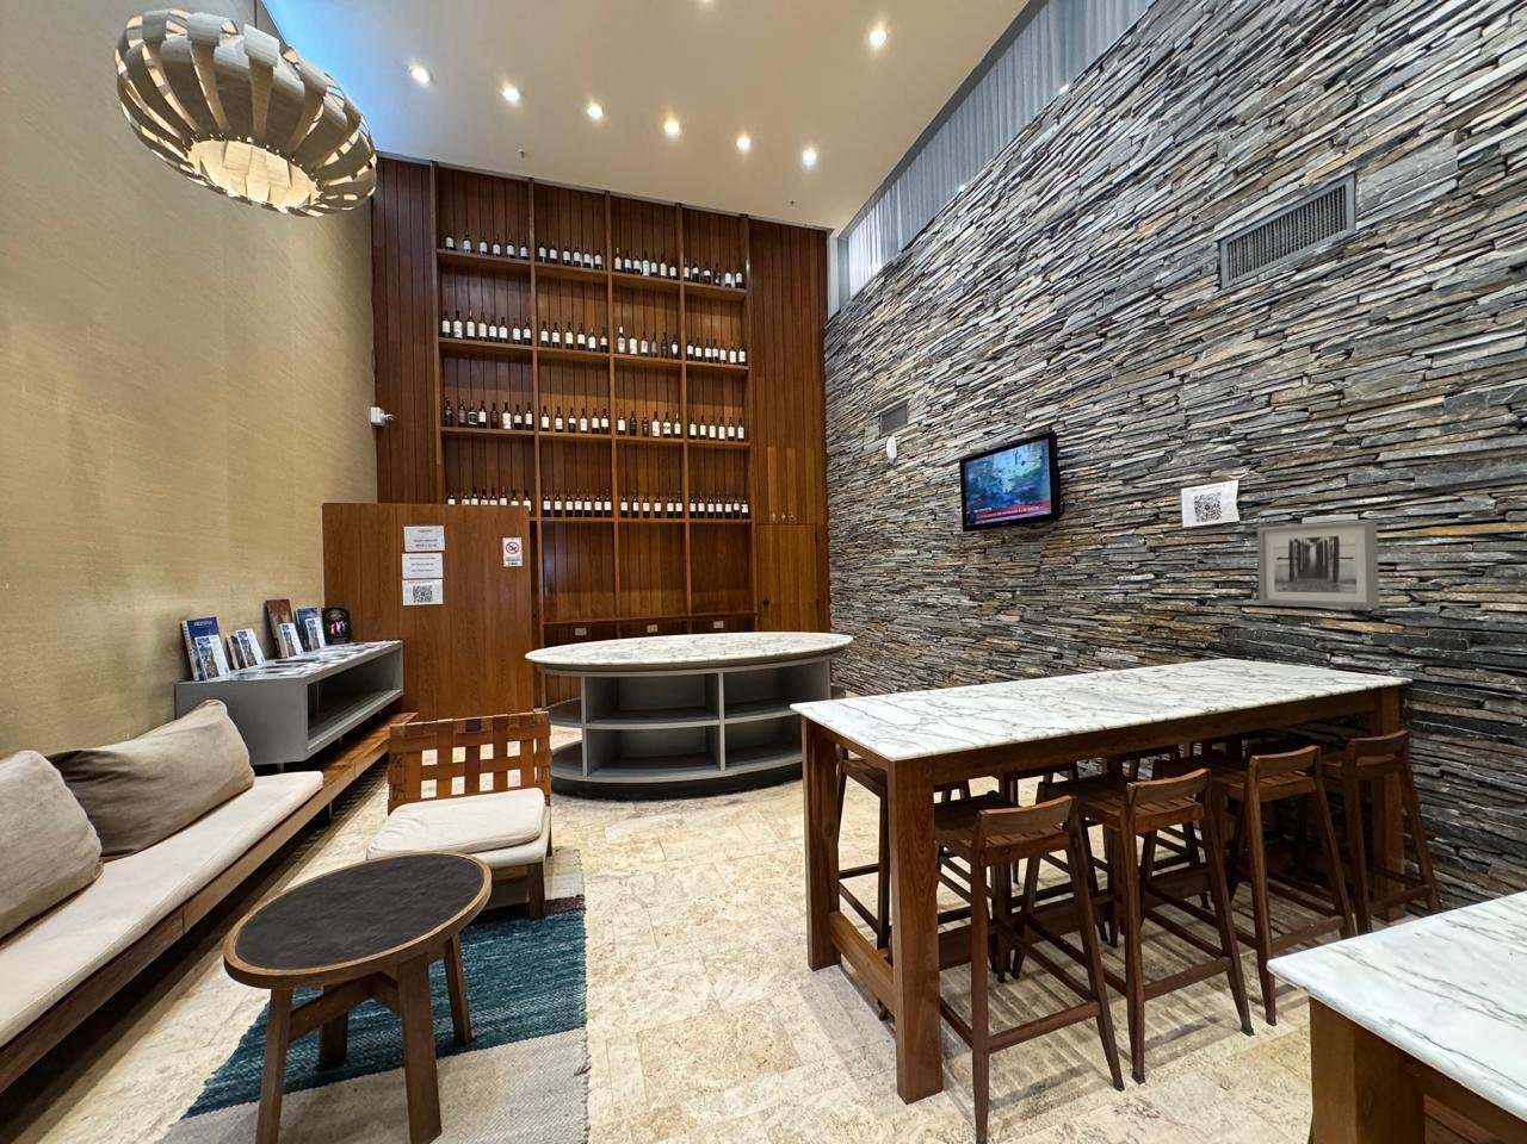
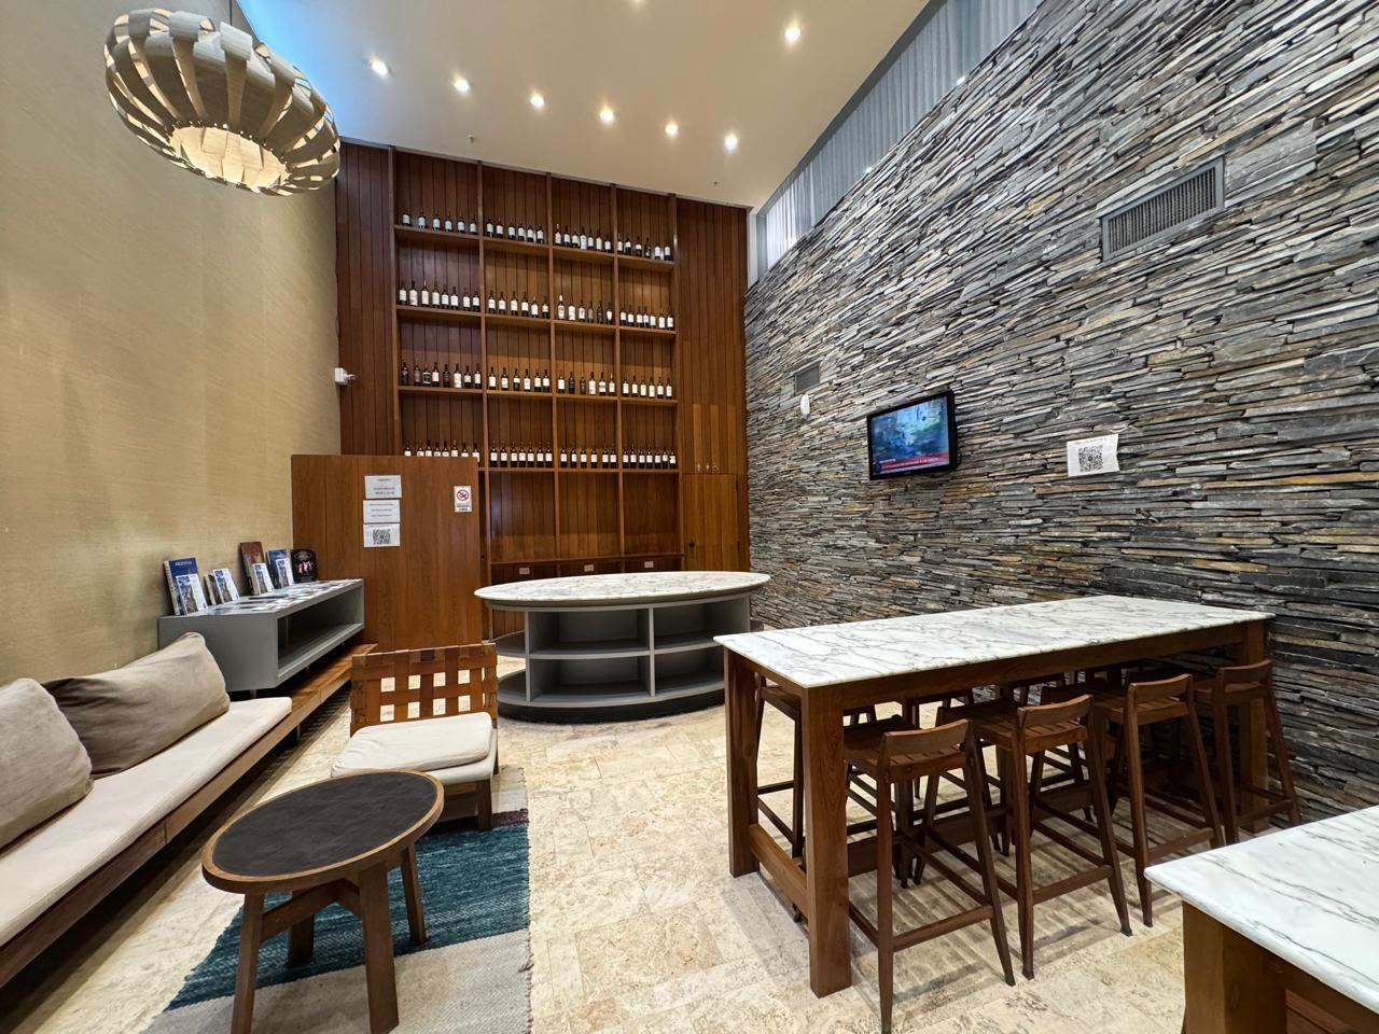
- wall art [1256,518,1380,609]
